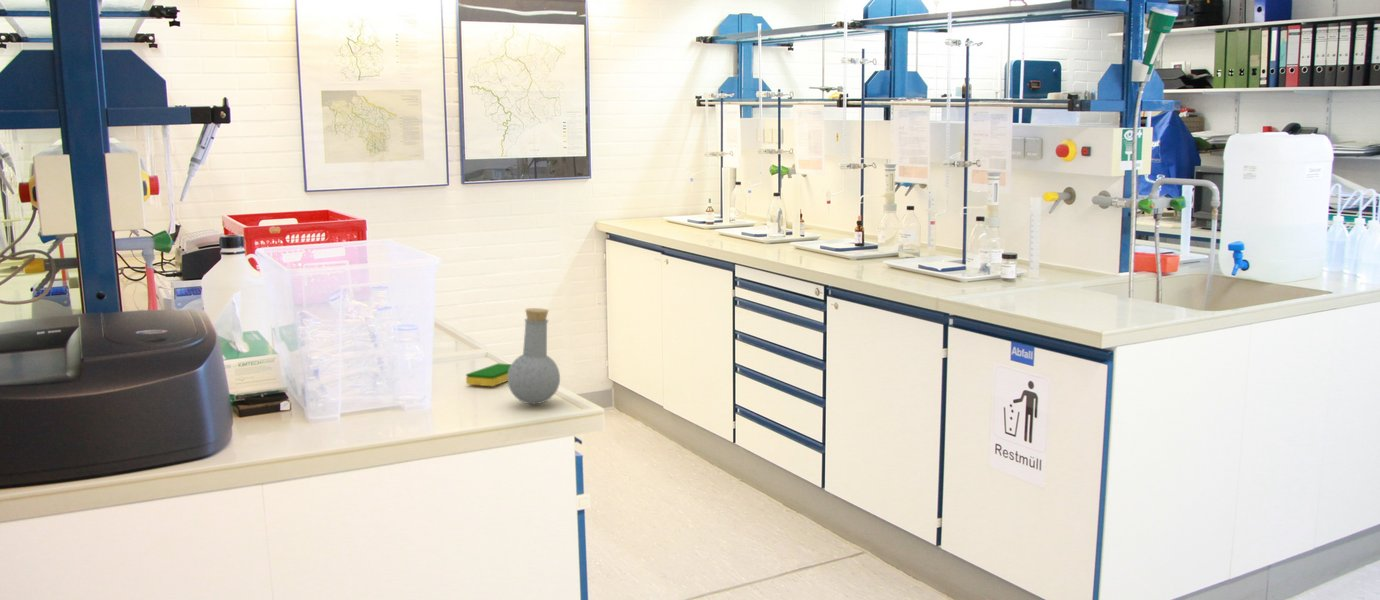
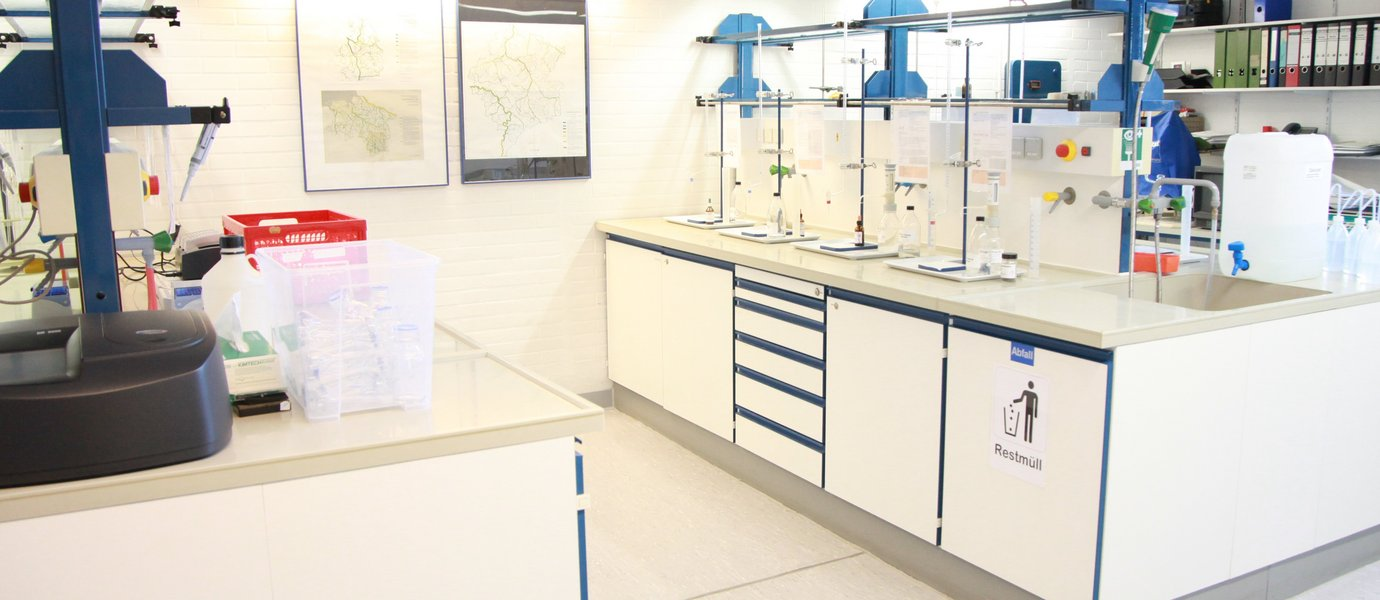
- flask [507,307,561,405]
- dish sponge [465,362,511,387]
